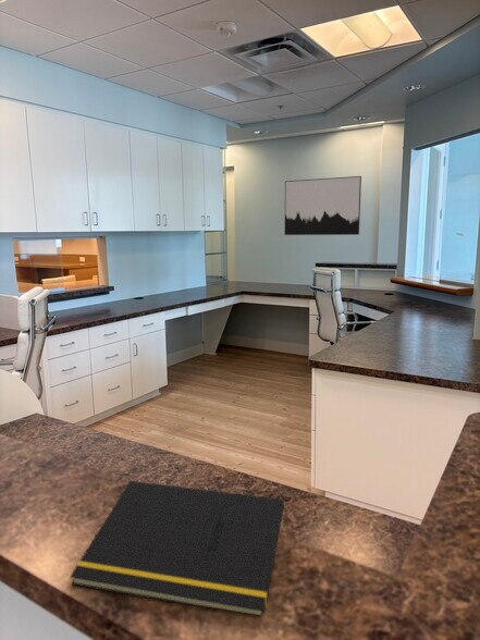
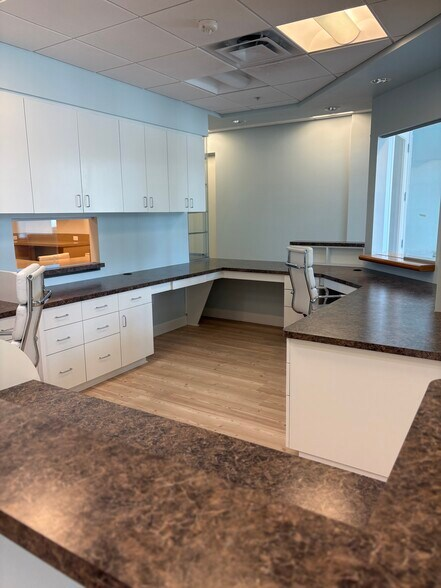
- wall art [284,175,362,236]
- notepad [69,480,285,616]
